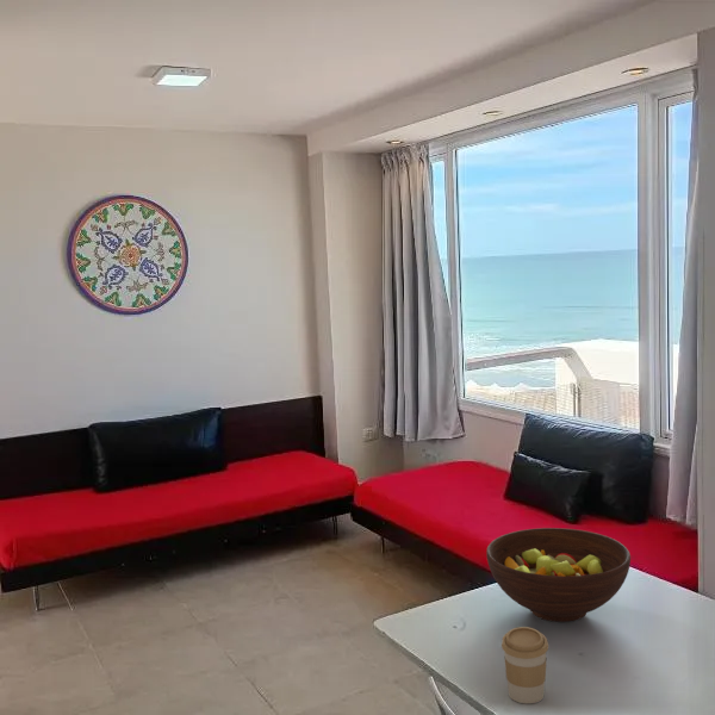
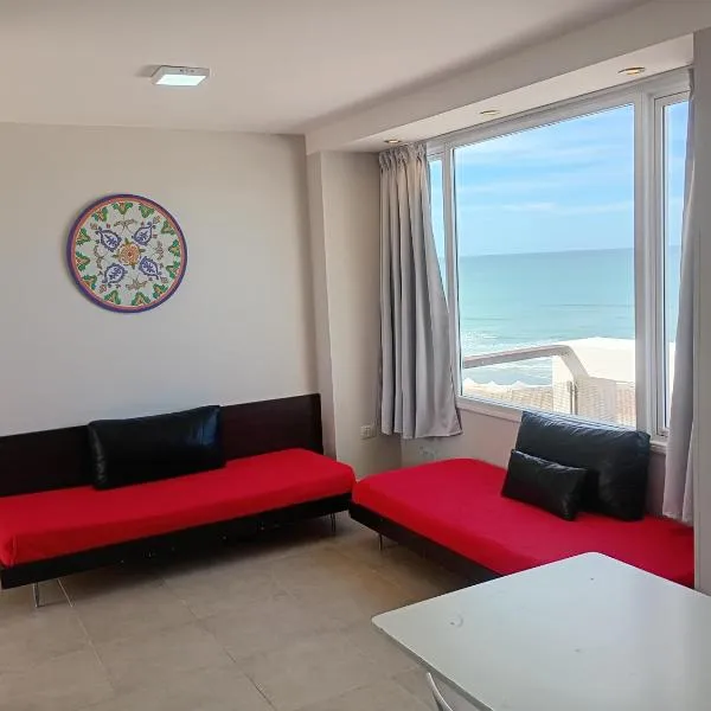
- fruit bowl [485,527,632,623]
- coffee cup [500,626,549,704]
